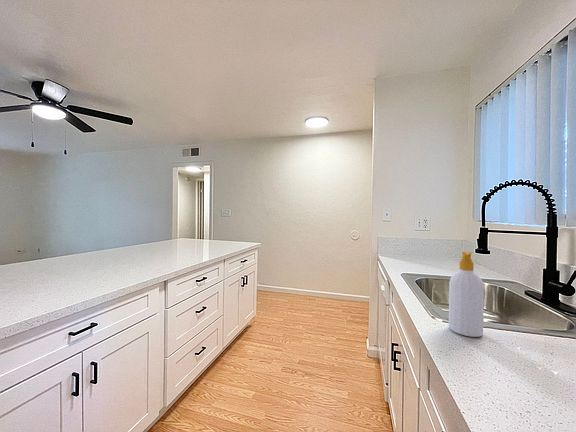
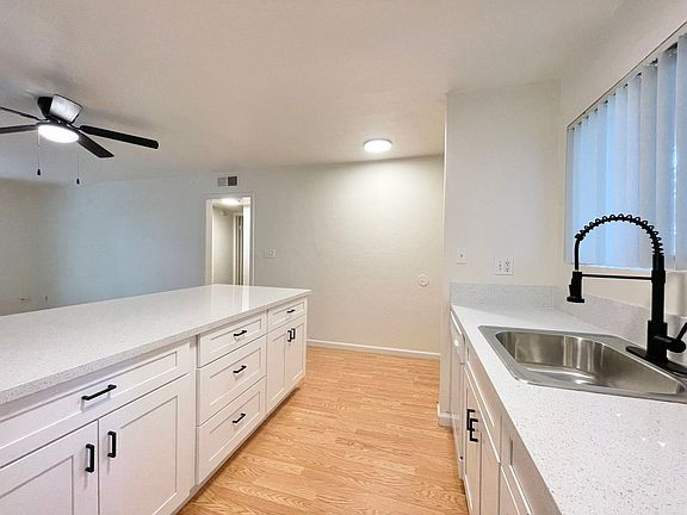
- soap bottle [448,251,485,338]
